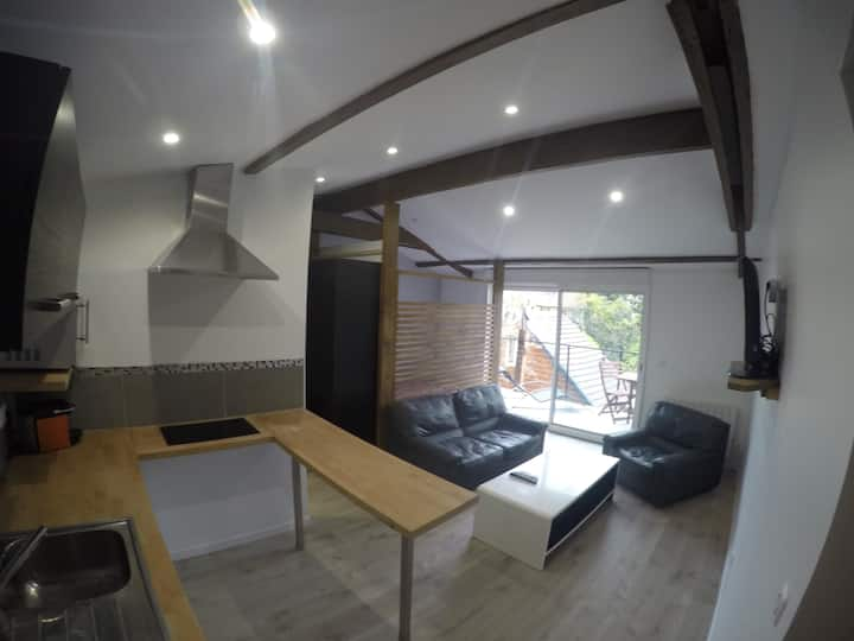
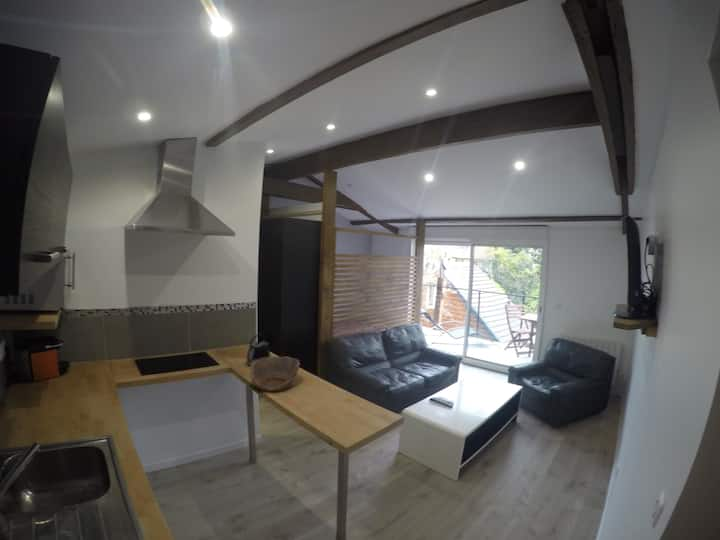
+ bowl [249,355,301,392]
+ kettle [245,333,272,367]
